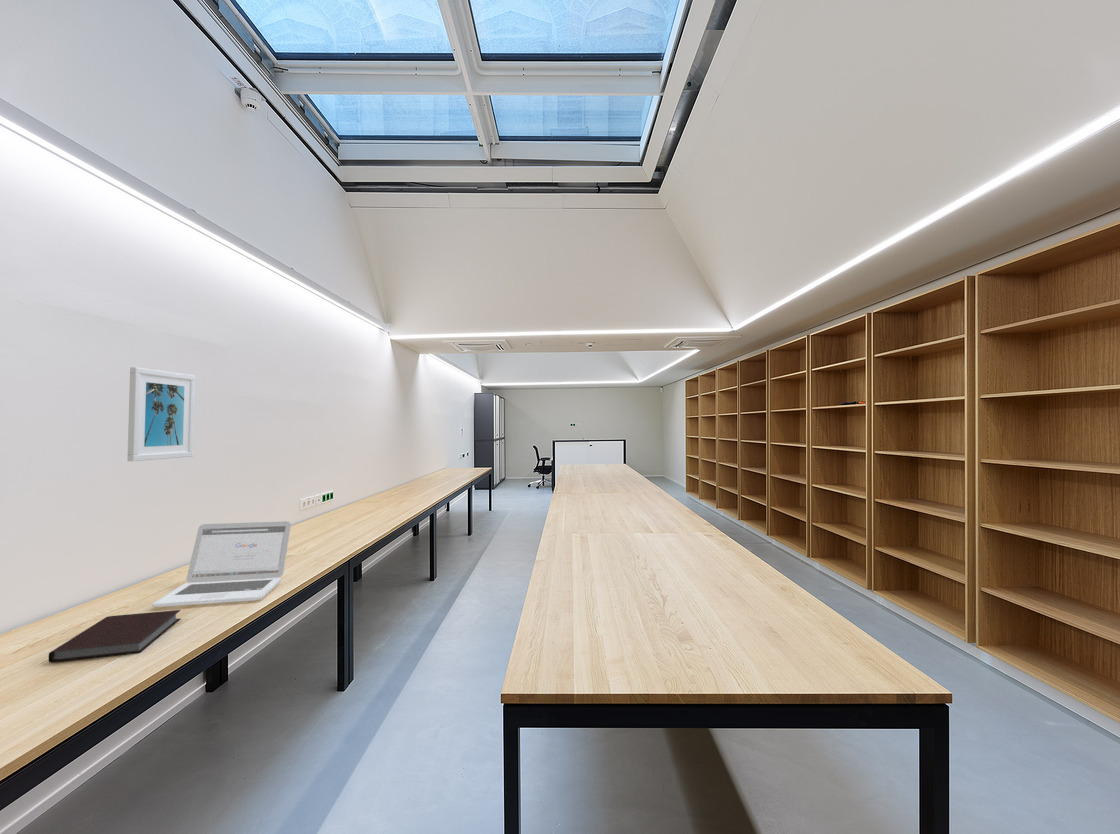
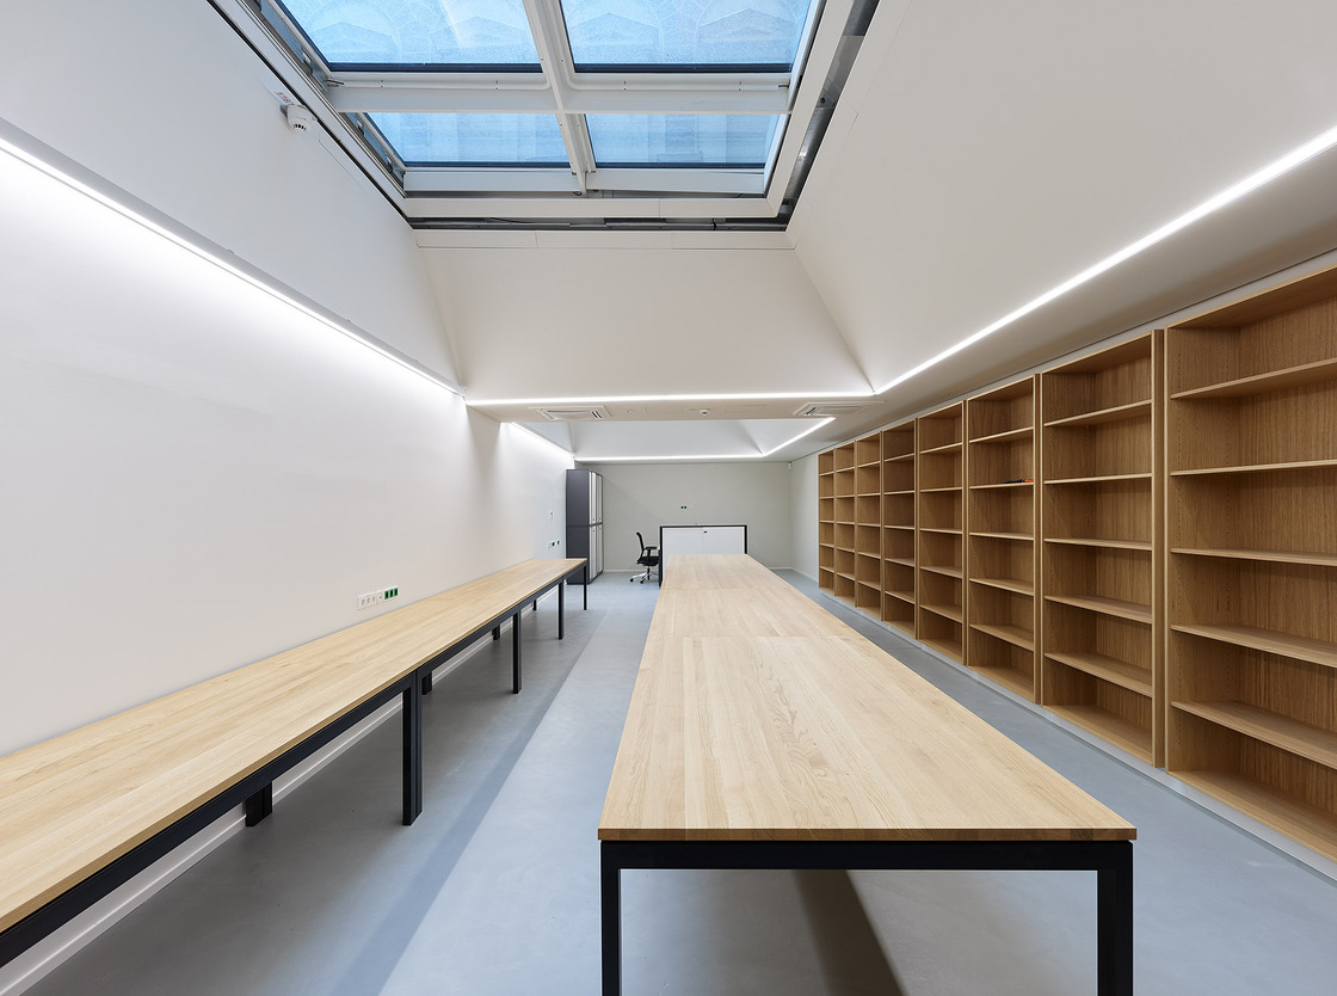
- notebook [48,609,182,663]
- laptop [151,520,292,608]
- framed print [126,366,196,462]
